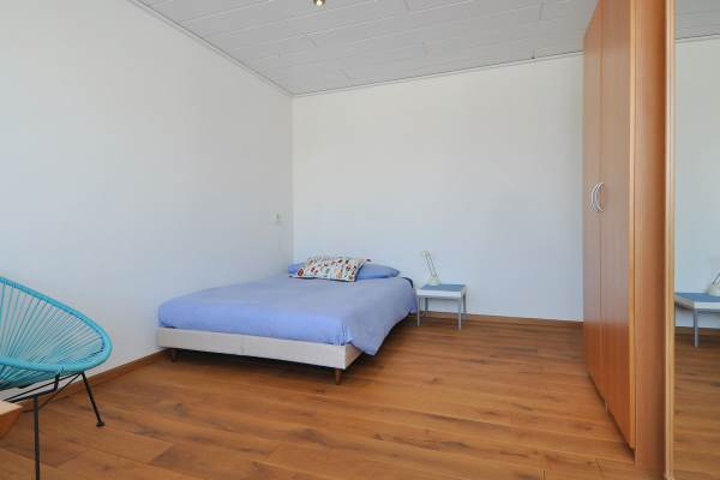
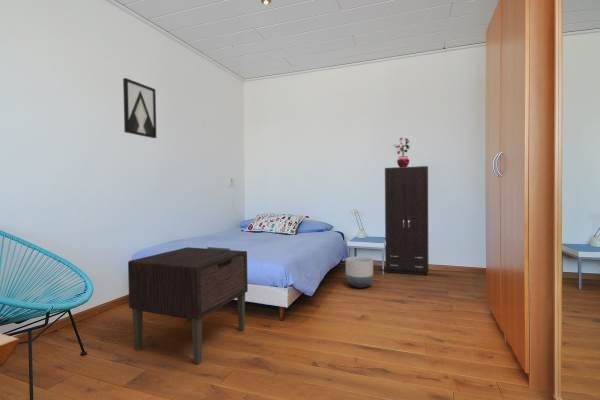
+ cabinet [384,165,430,276]
+ nightstand [127,246,249,365]
+ potted plant [393,137,410,167]
+ planter [345,256,374,289]
+ wall art [122,77,157,139]
